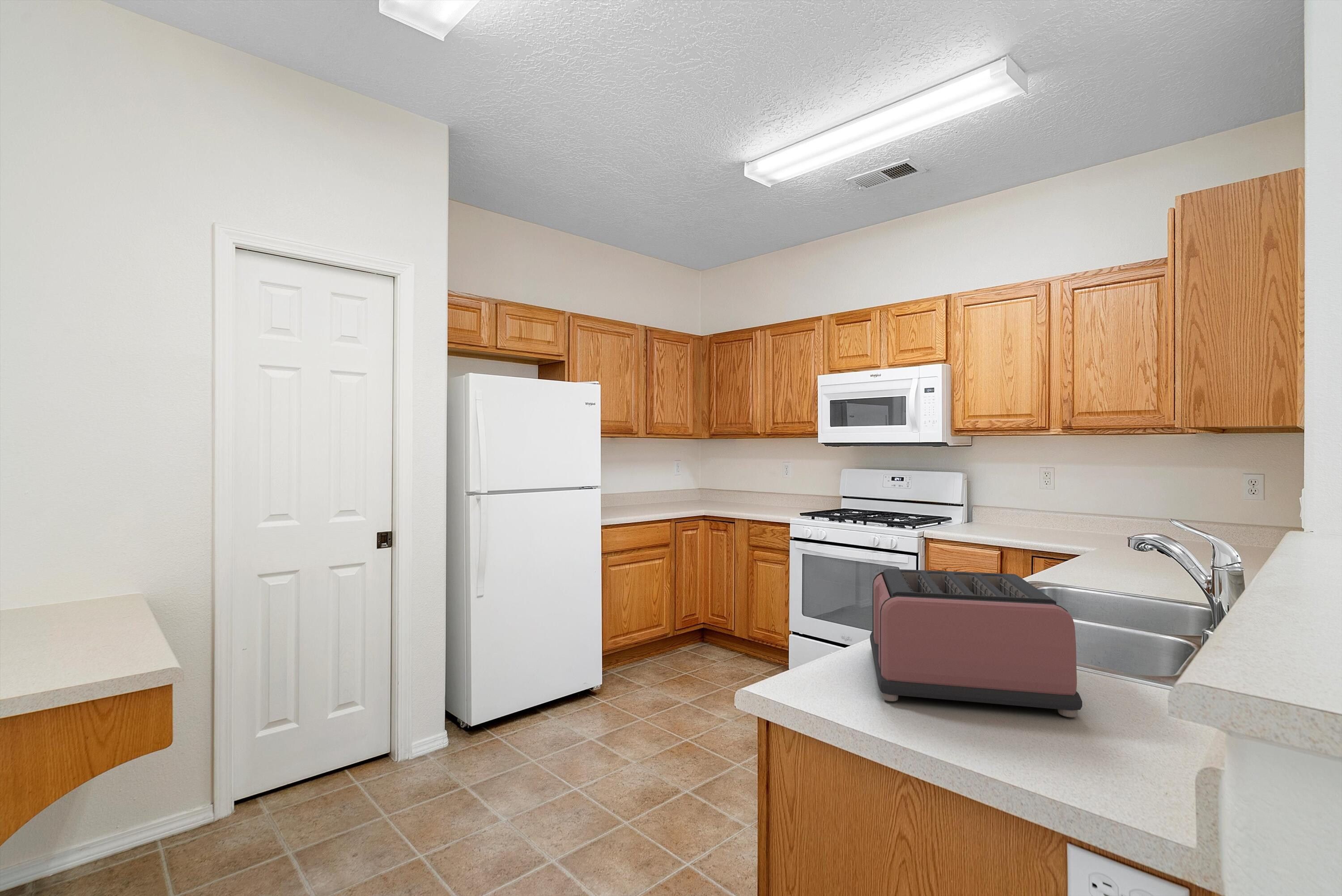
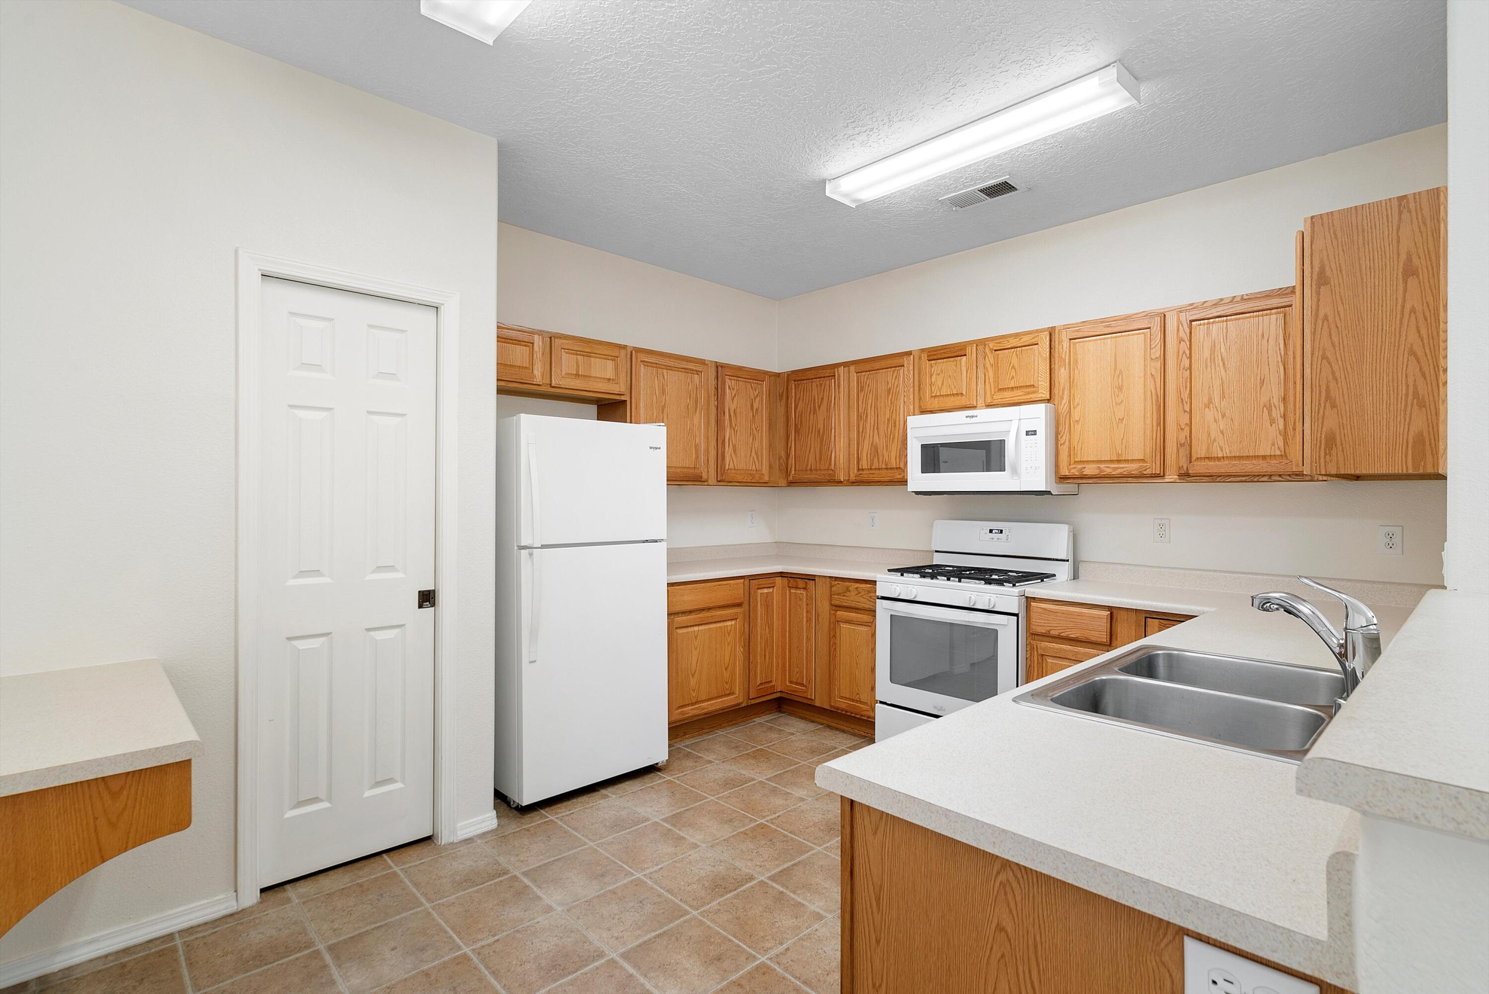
- toaster [870,568,1083,718]
